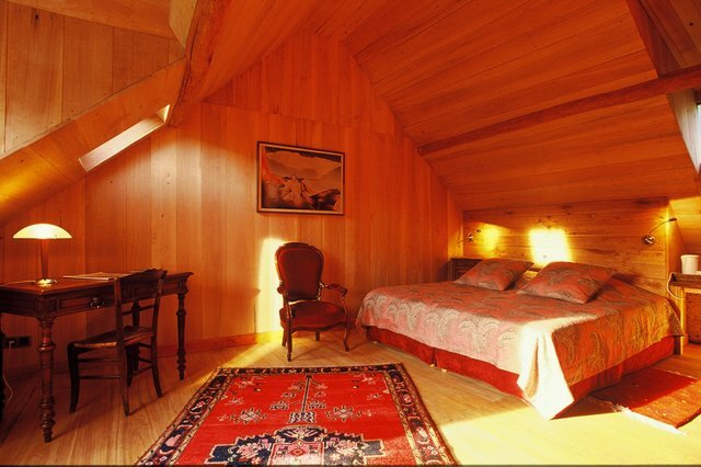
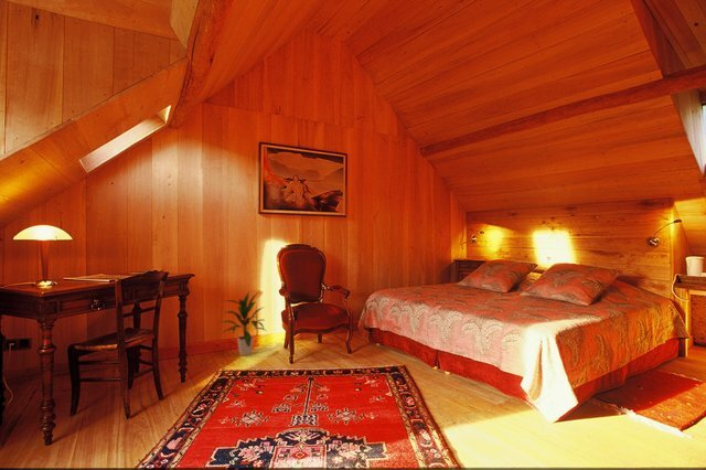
+ indoor plant [218,290,267,357]
